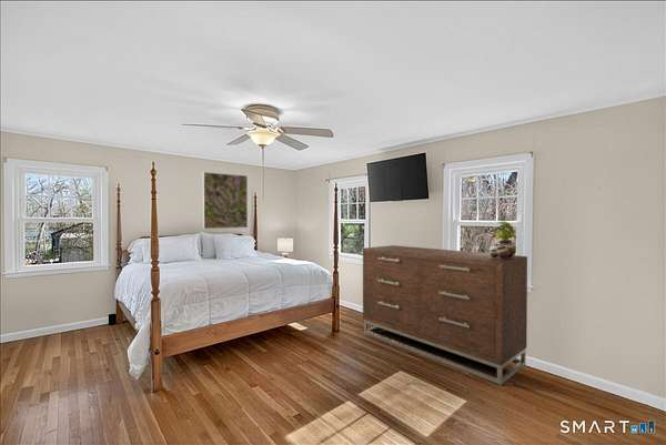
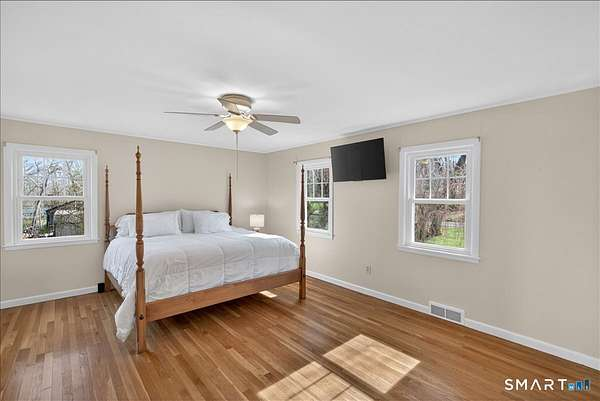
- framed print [202,171,249,230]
- potted plant [488,220,517,260]
- dresser [362,244,528,386]
